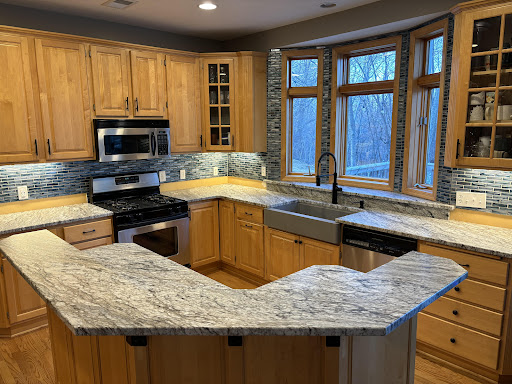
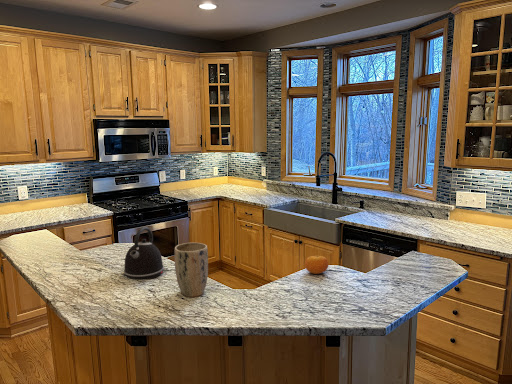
+ kettle [123,226,165,281]
+ fruit [304,255,329,275]
+ plant pot [173,241,209,298]
